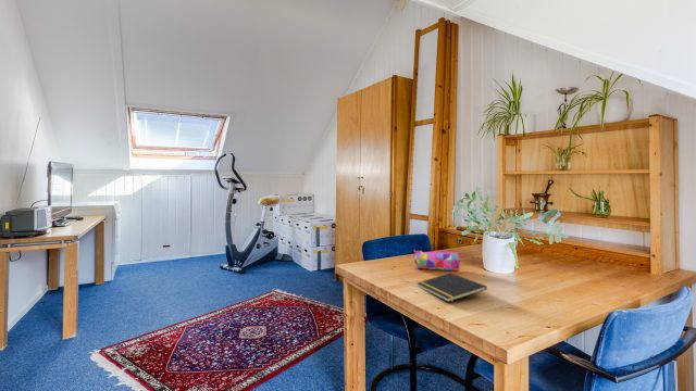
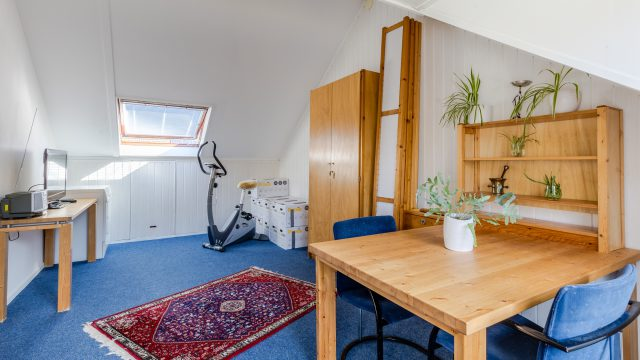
- pencil case [413,249,461,272]
- notepad [417,272,488,303]
